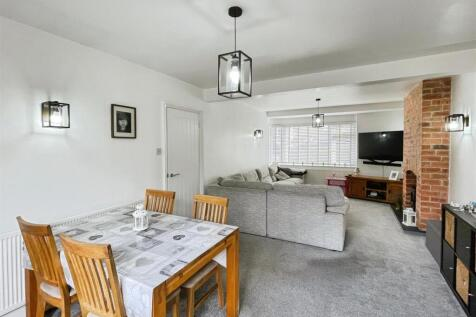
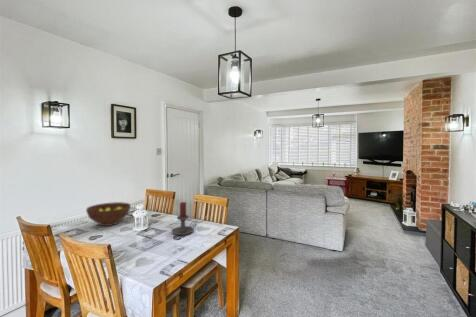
+ fruit bowl [85,201,132,227]
+ candle holder [171,201,197,236]
